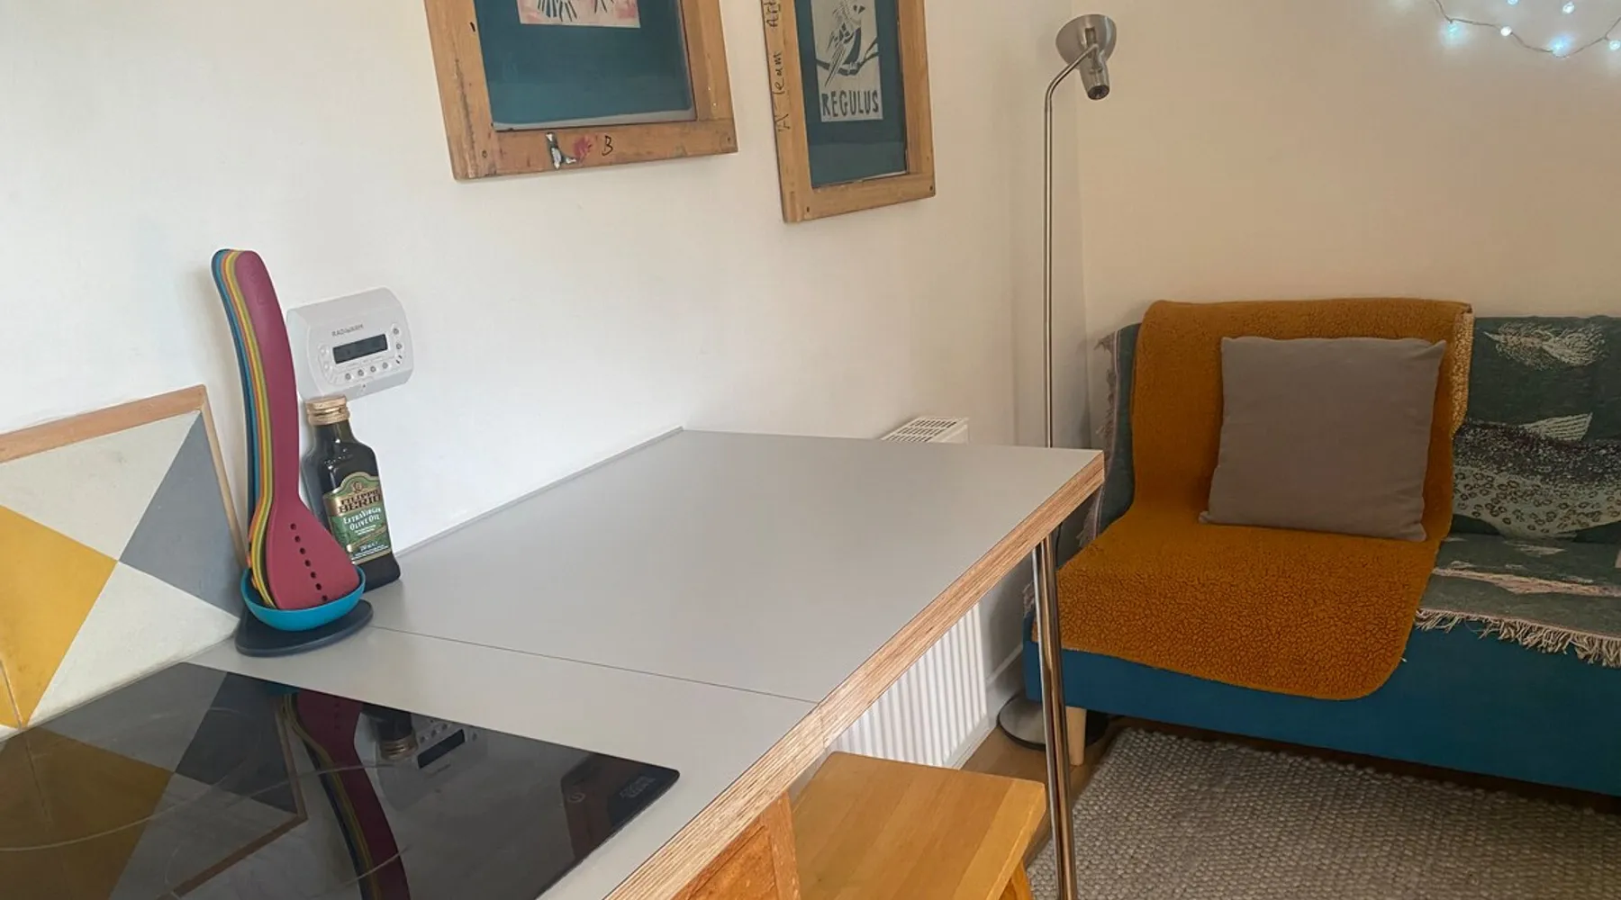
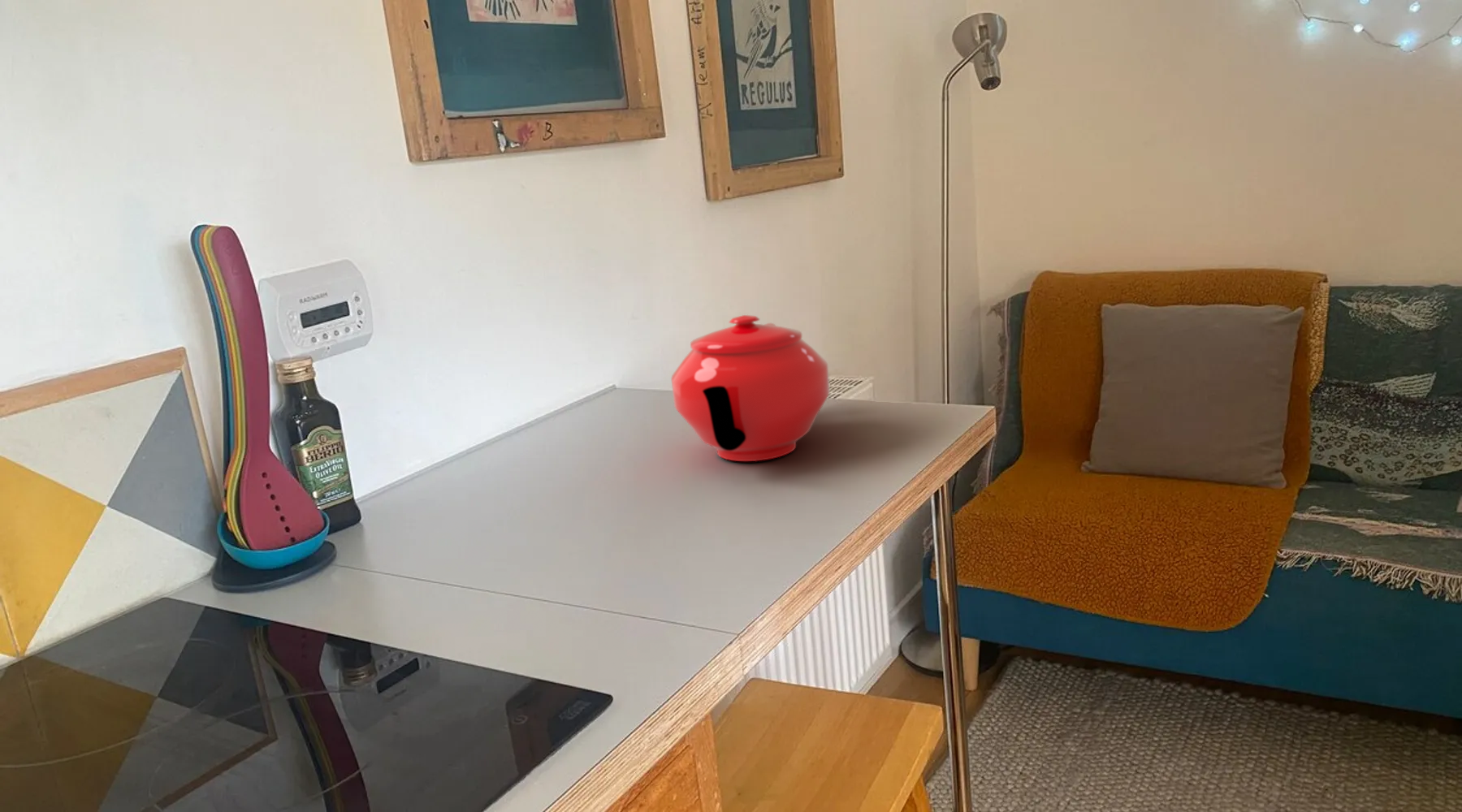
+ teapot [670,314,831,462]
